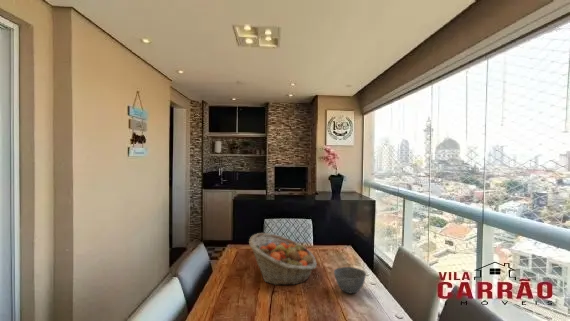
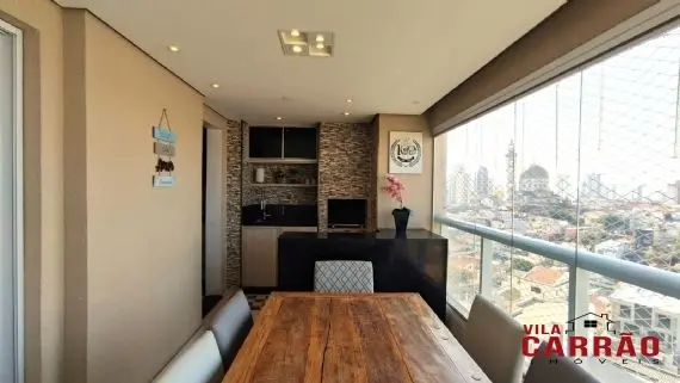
- fruit basket [248,232,317,286]
- bowl [333,266,367,295]
